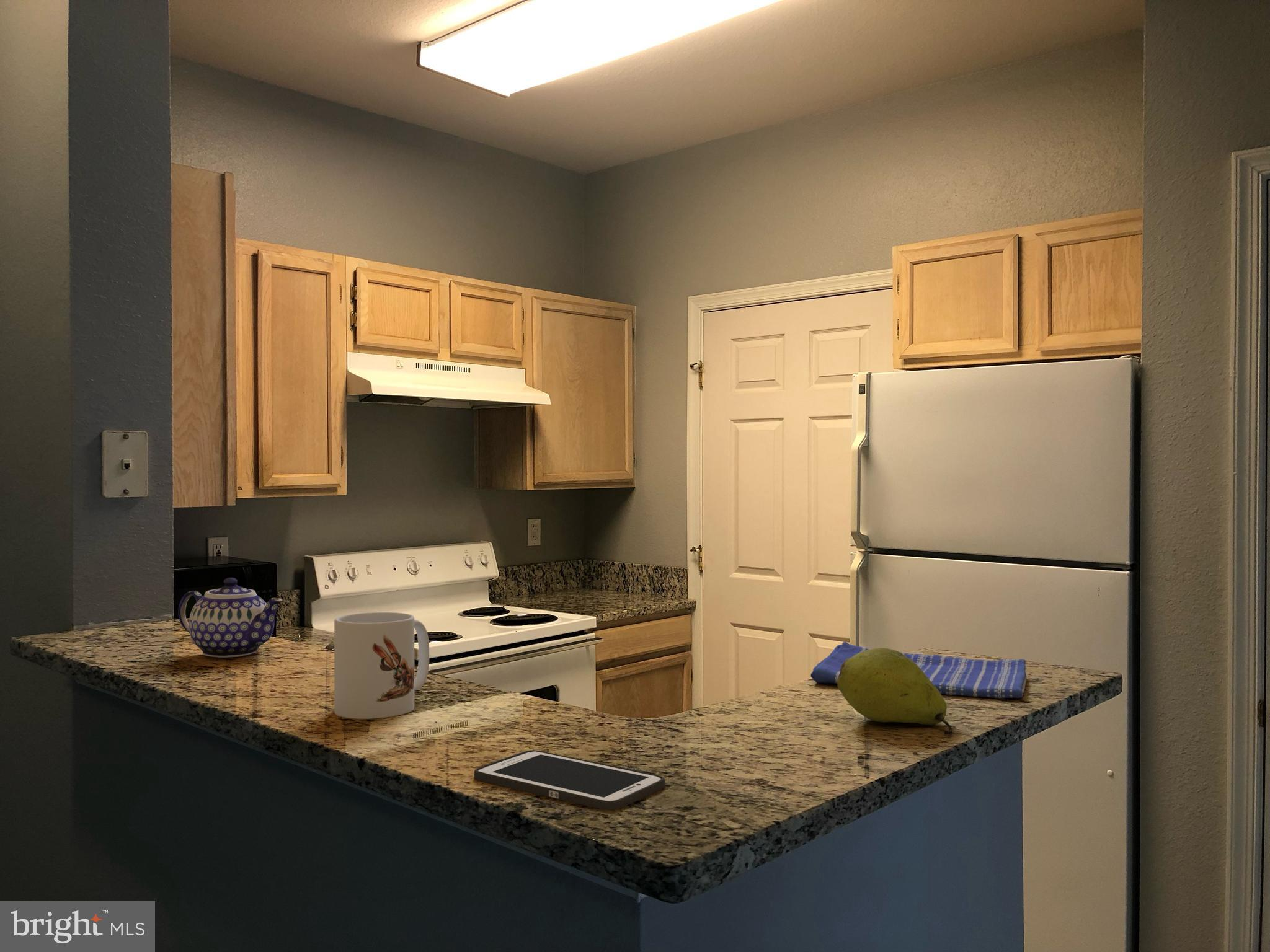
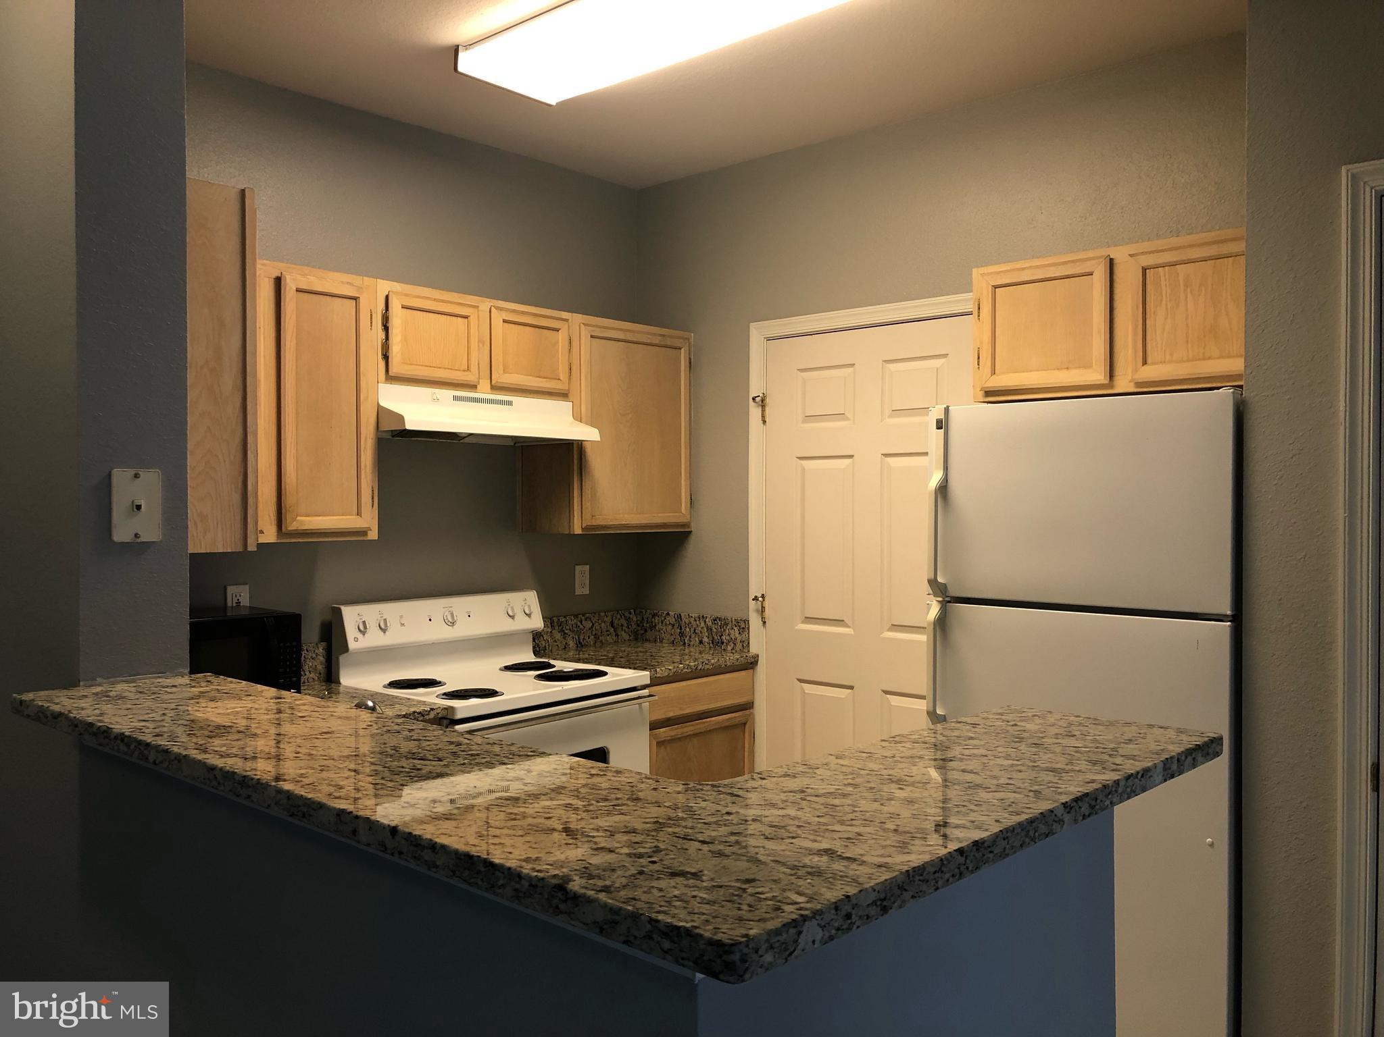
- fruit [837,647,953,736]
- dish towel [810,641,1028,699]
- teapot [178,577,283,658]
- mug [334,612,430,720]
- cell phone [474,749,665,811]
